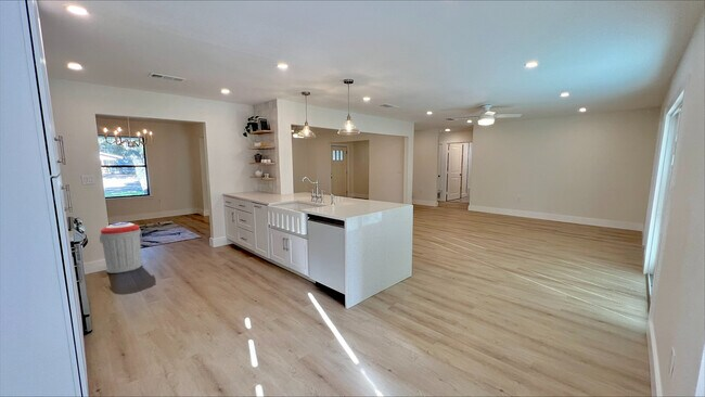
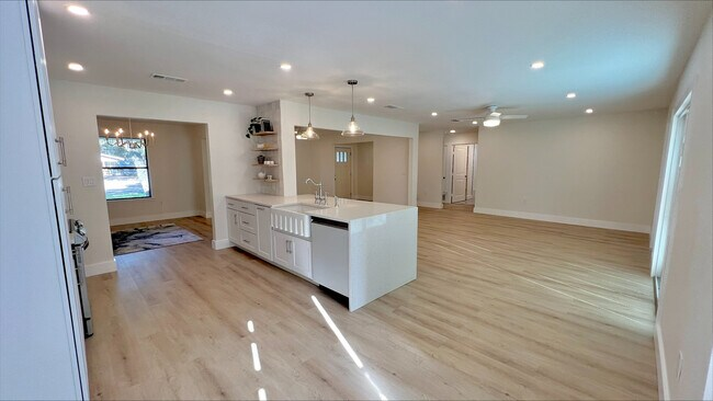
- trash can [99,221,143,274]
